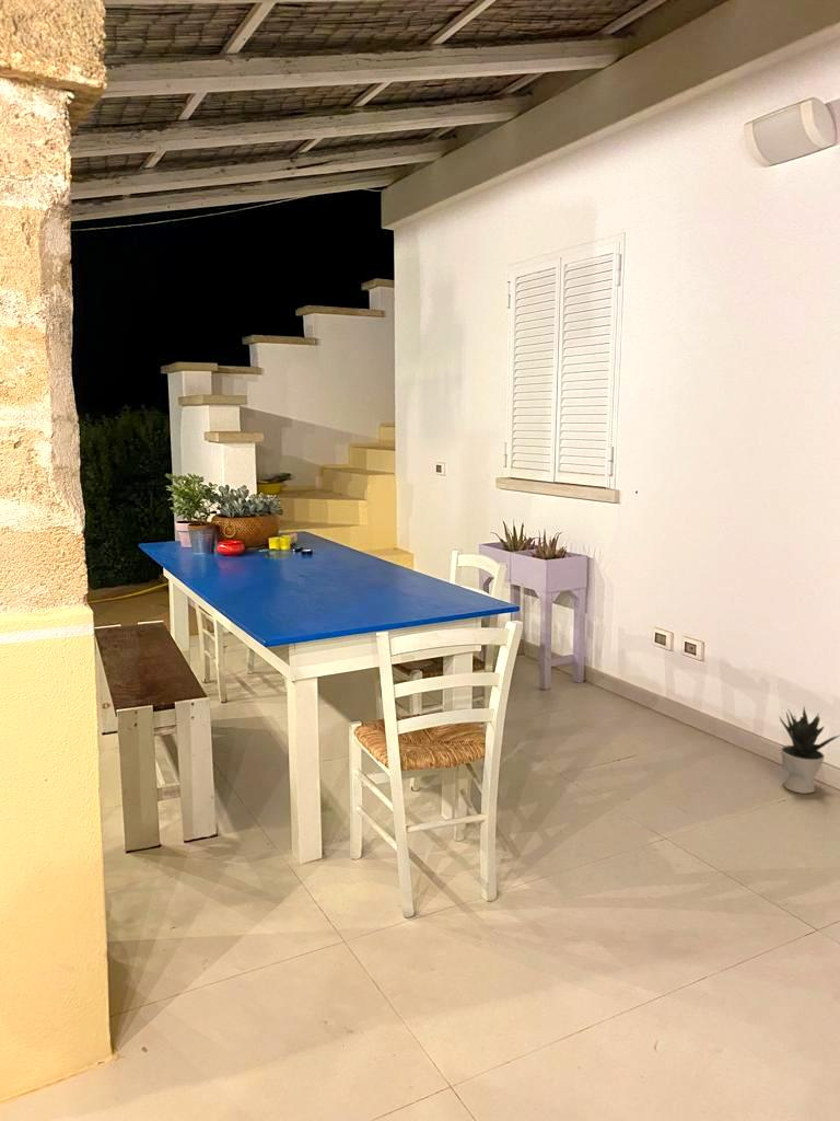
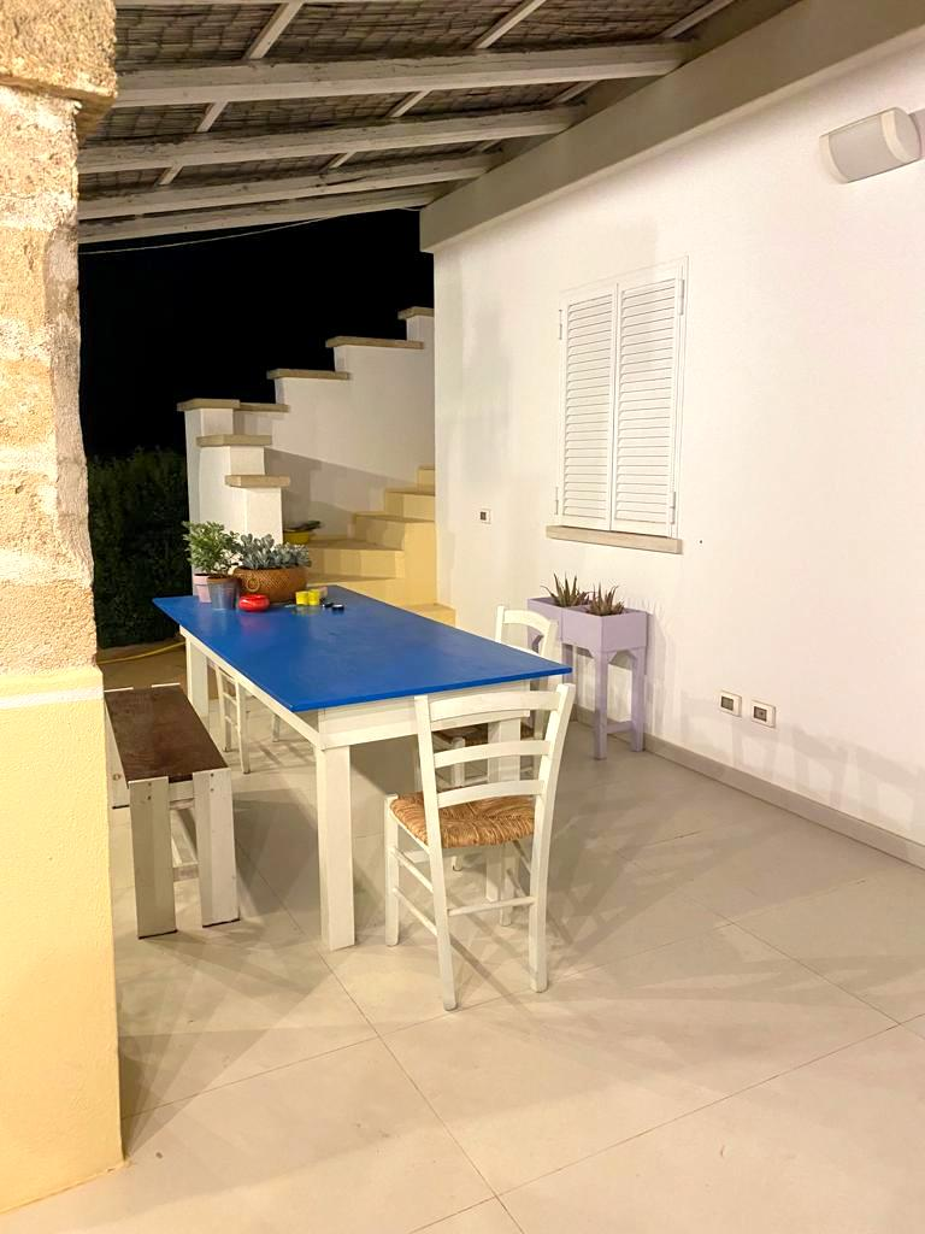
- potted plant [778,704,840,795]
